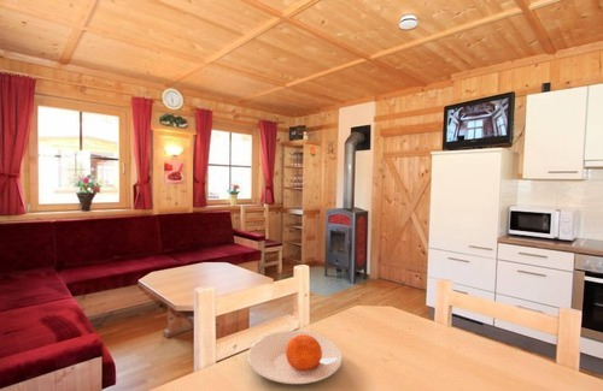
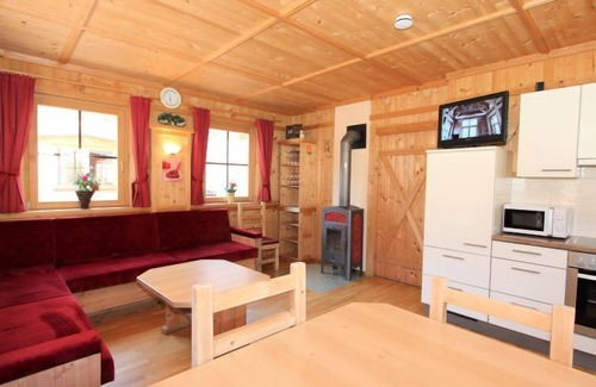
- plate [246,330,344,385]
